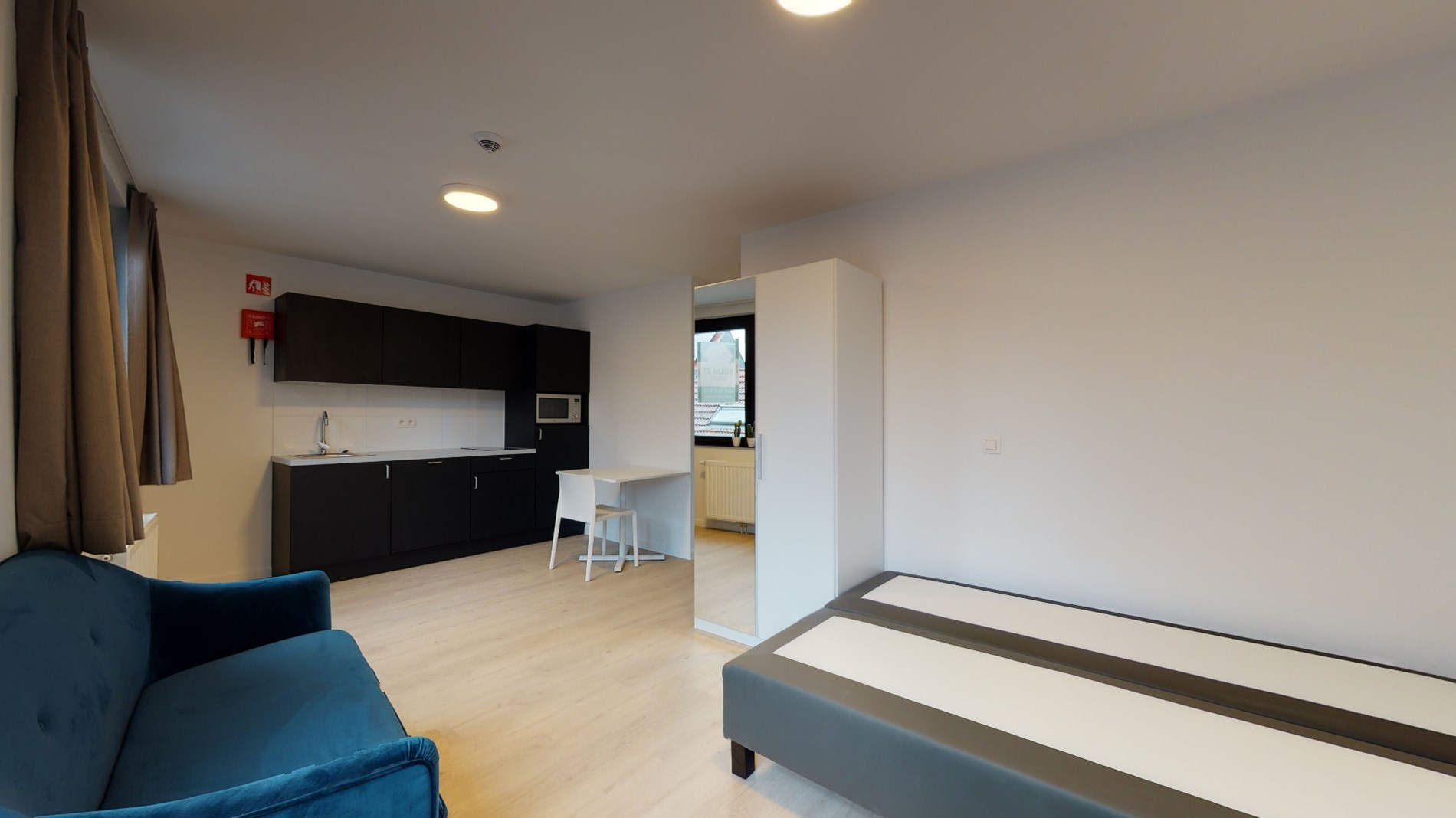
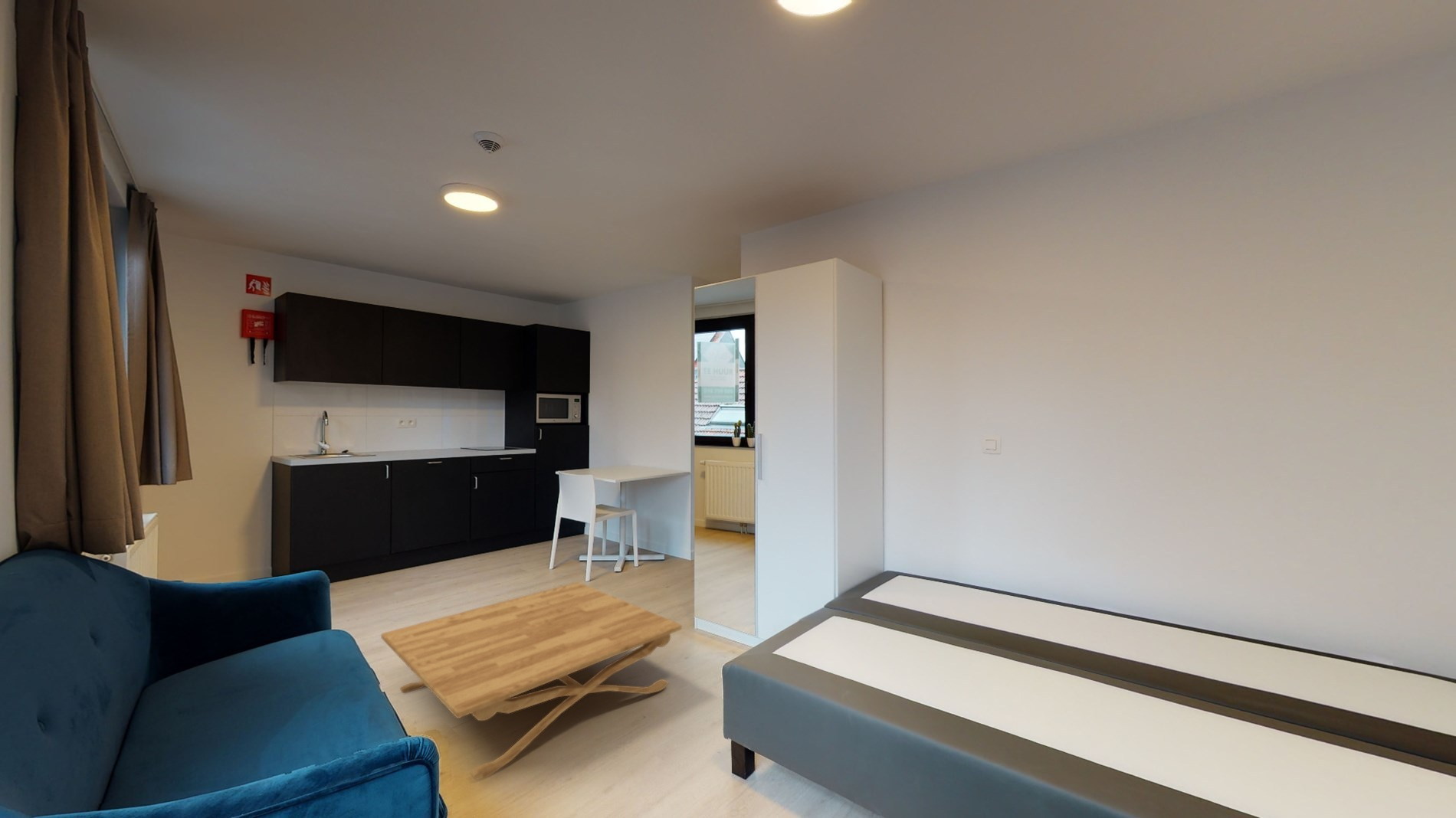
+ coffee table [380,581,682,780]
